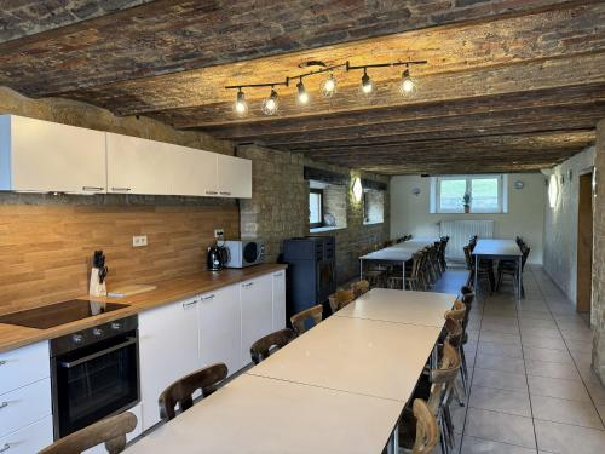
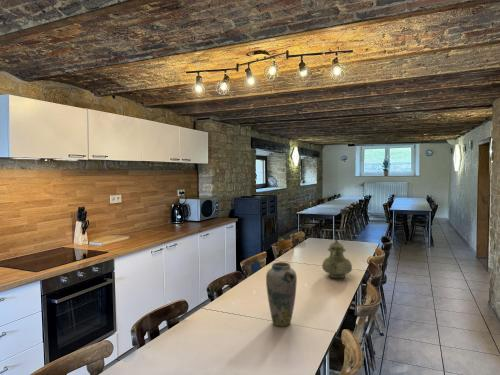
+ teapot [321,235,353,279]
+ vase [265,261,298,327]
